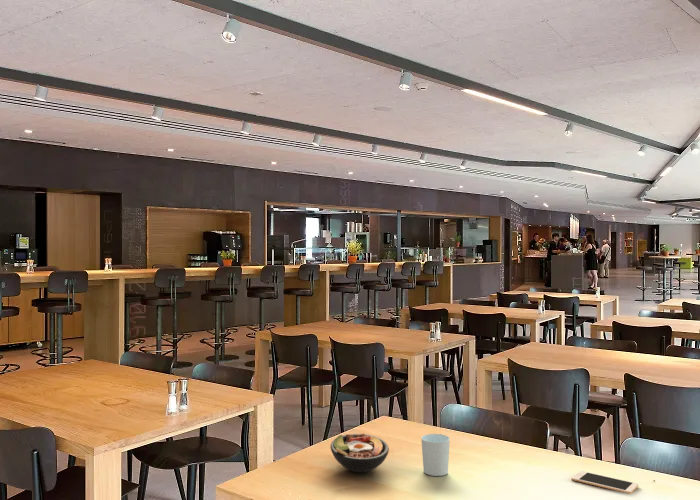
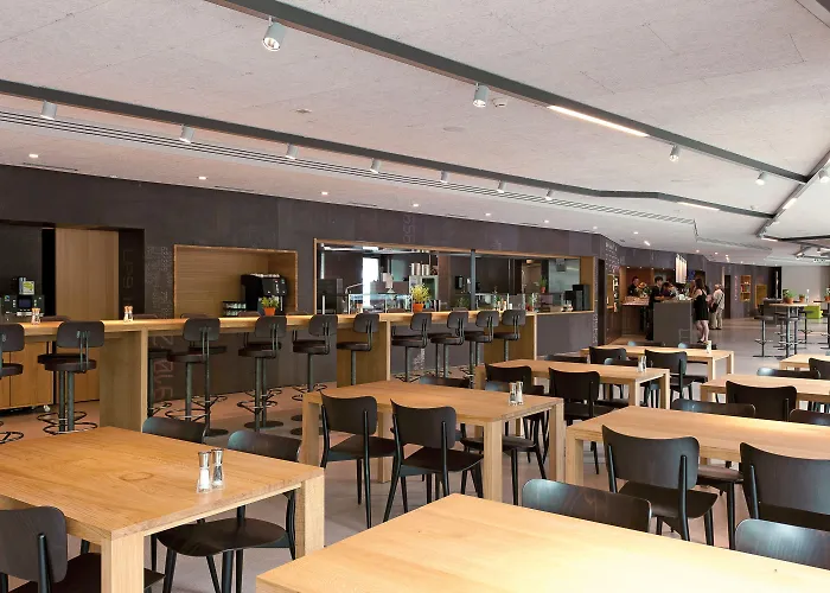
- cell phone [570,470,639,495]
- cup [420,433,451,477]
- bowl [329,433,390,473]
